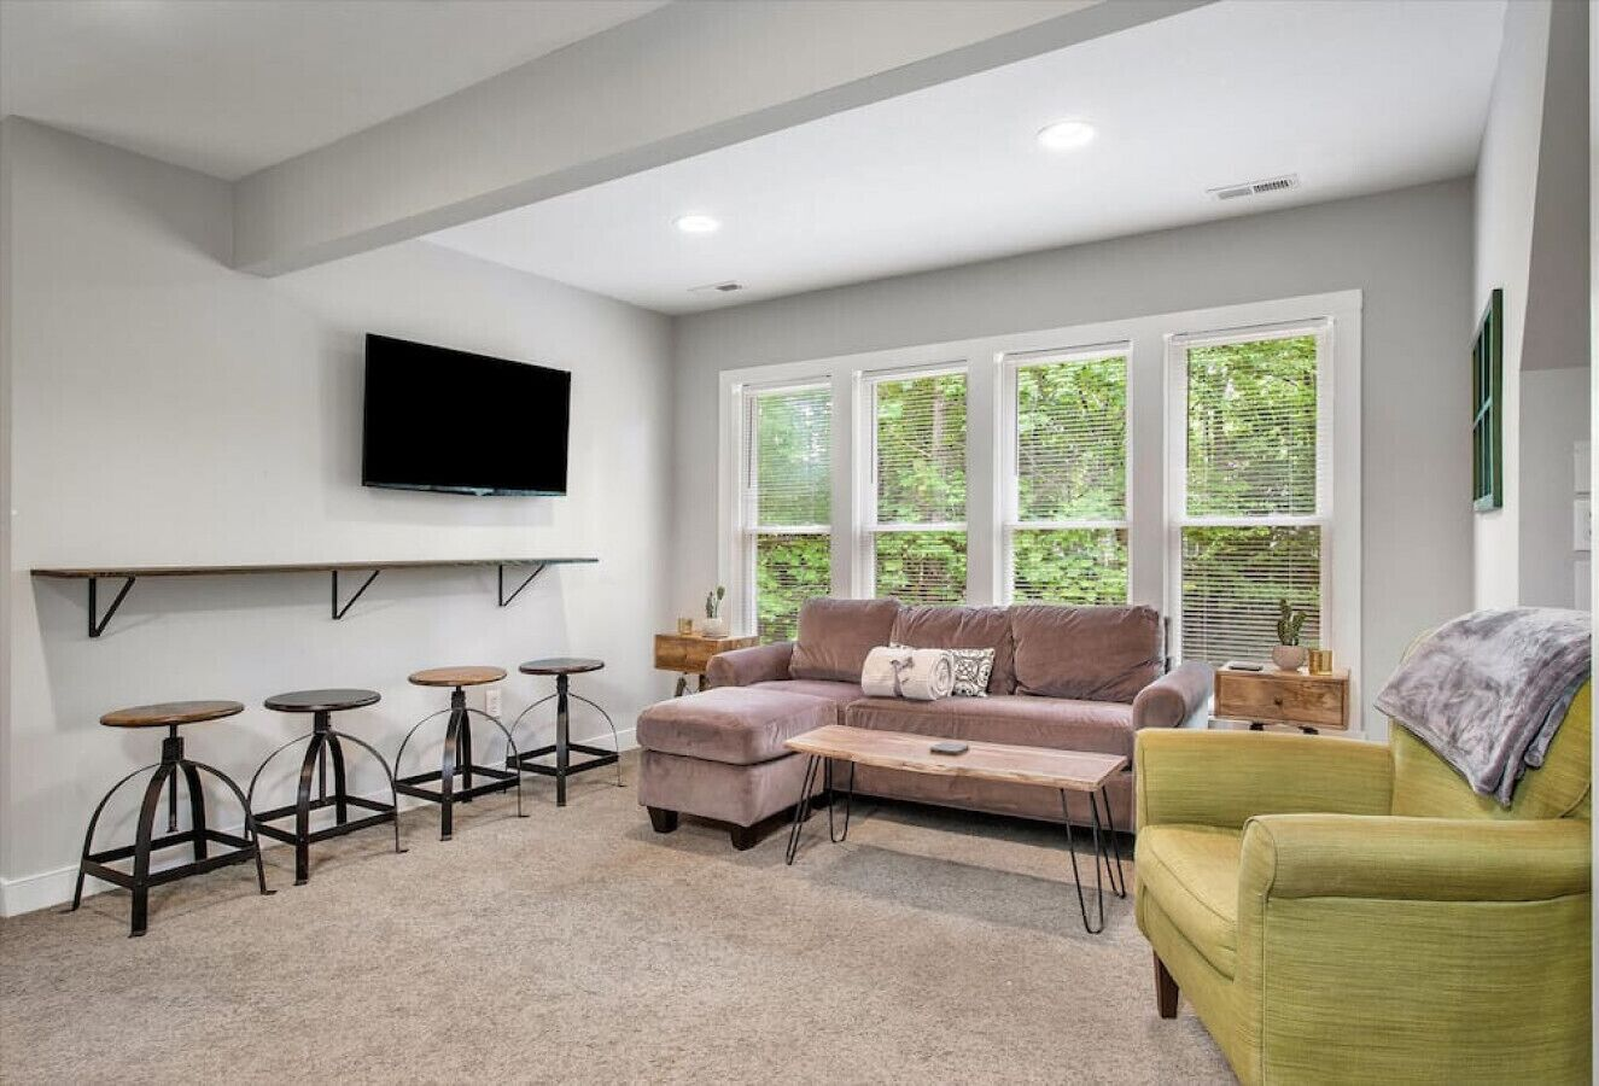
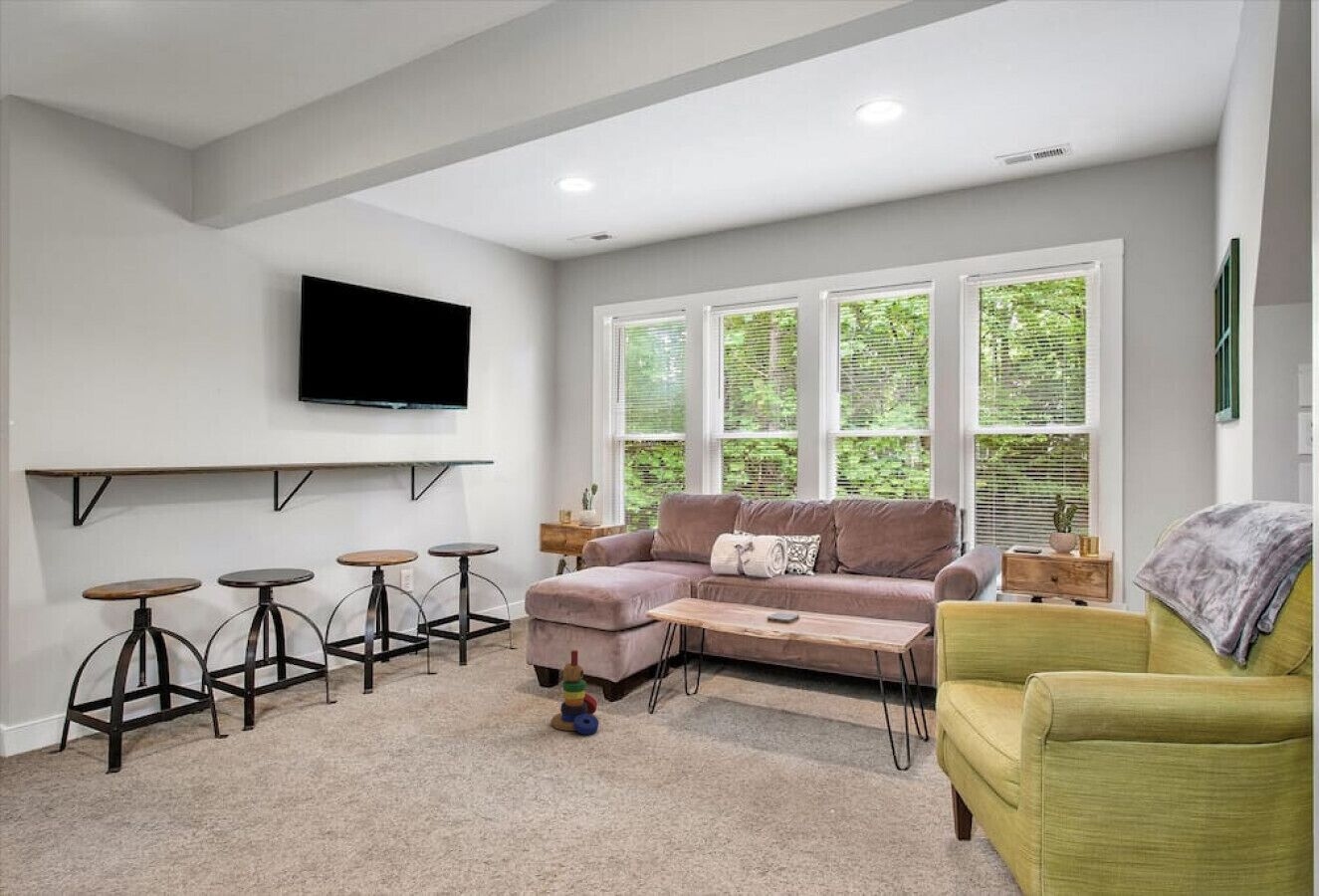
+ stacking toy [550,649,599,736]
